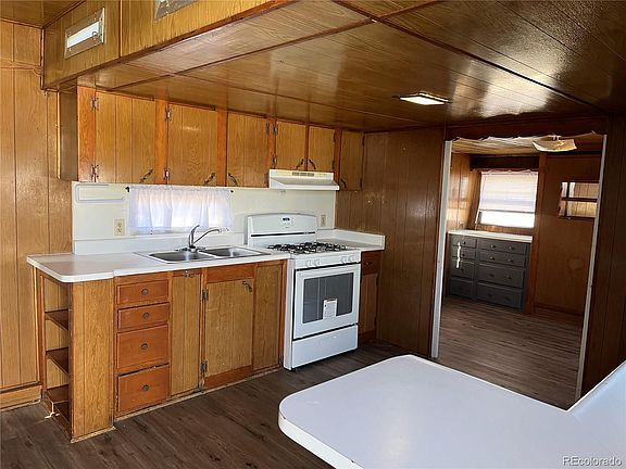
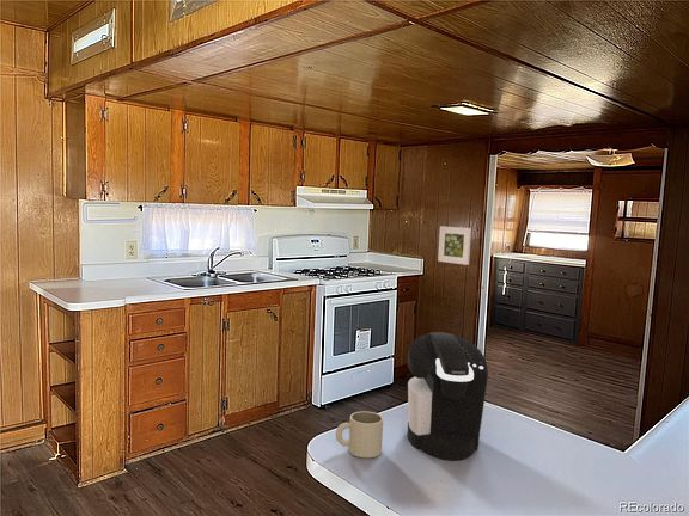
+ coffee maker [406,331,489,461]
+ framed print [437,226,472,266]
+ mug [335,410,384,459]
